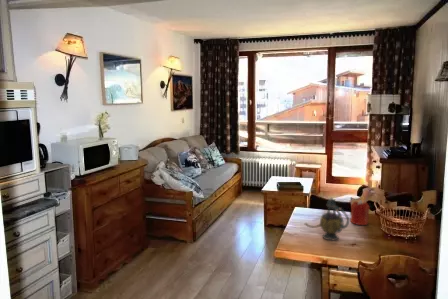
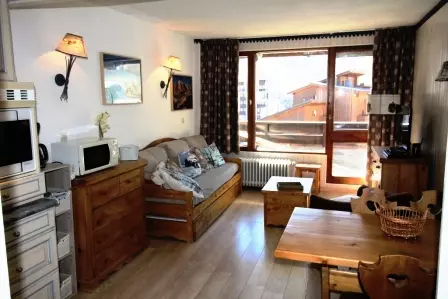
- teapot [304,197,350,241]
- candle [349,199,371,226]
